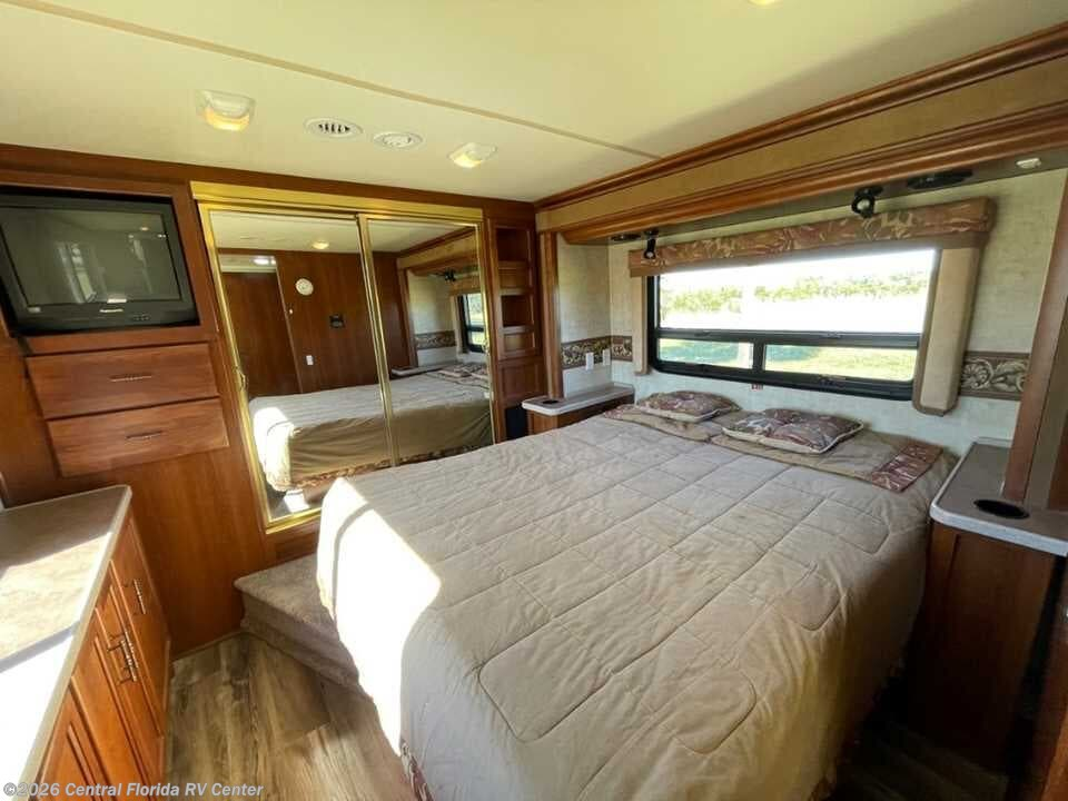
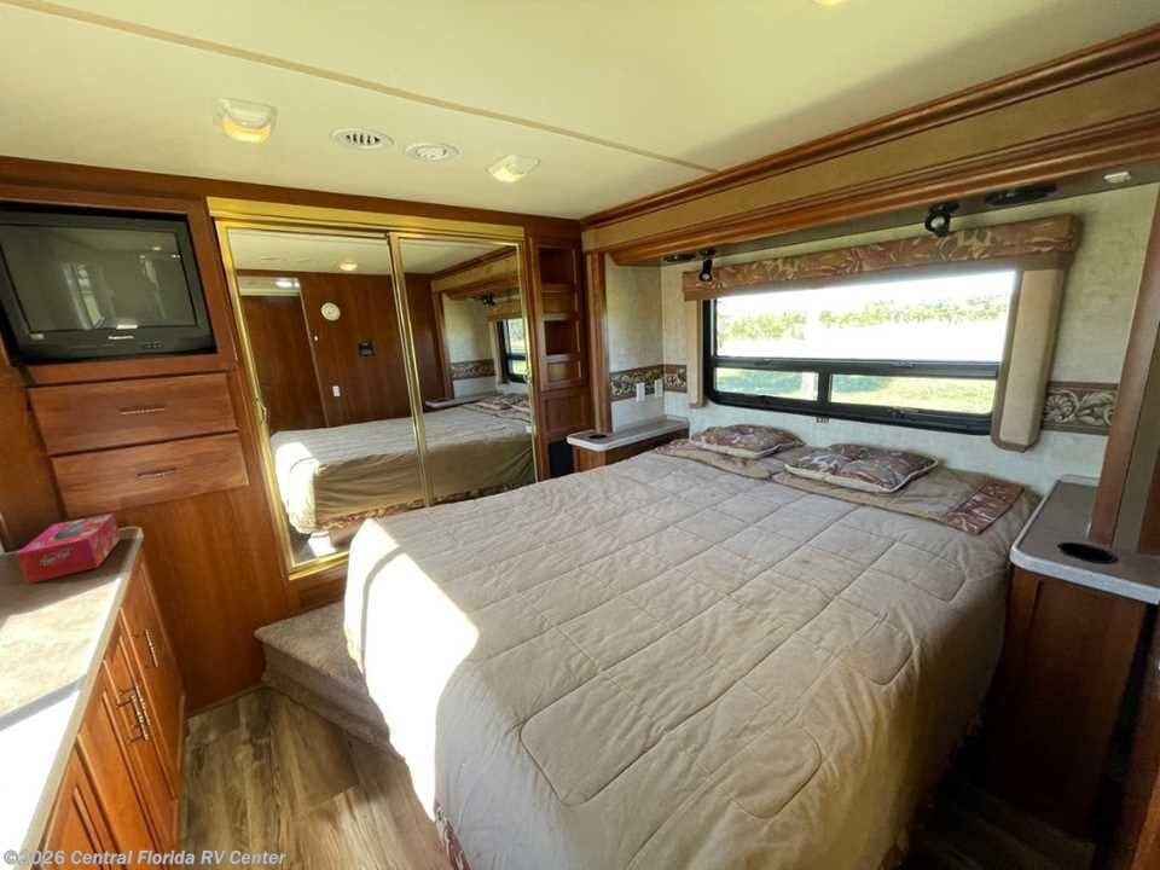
+ tissue box [14,512,122,585]
